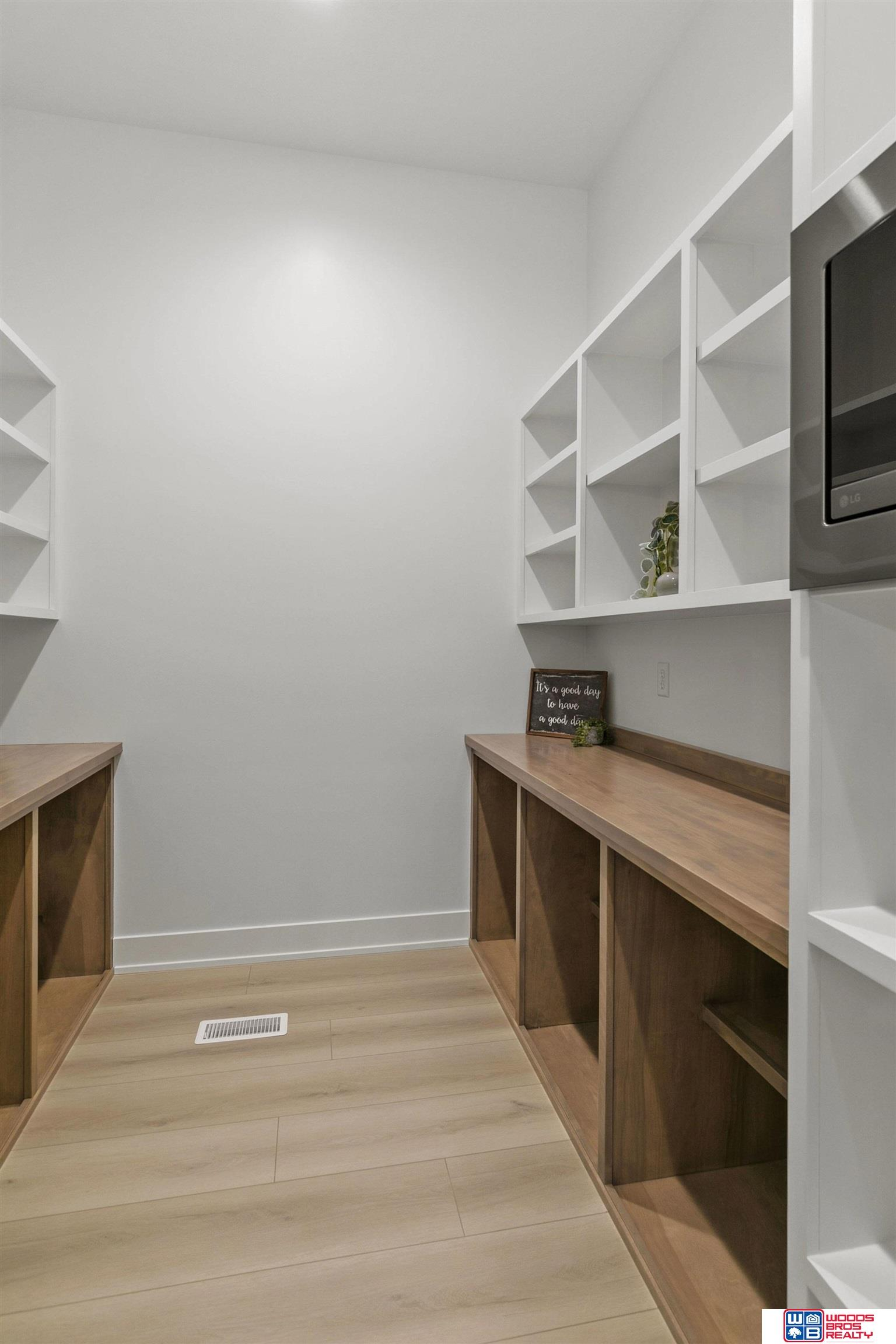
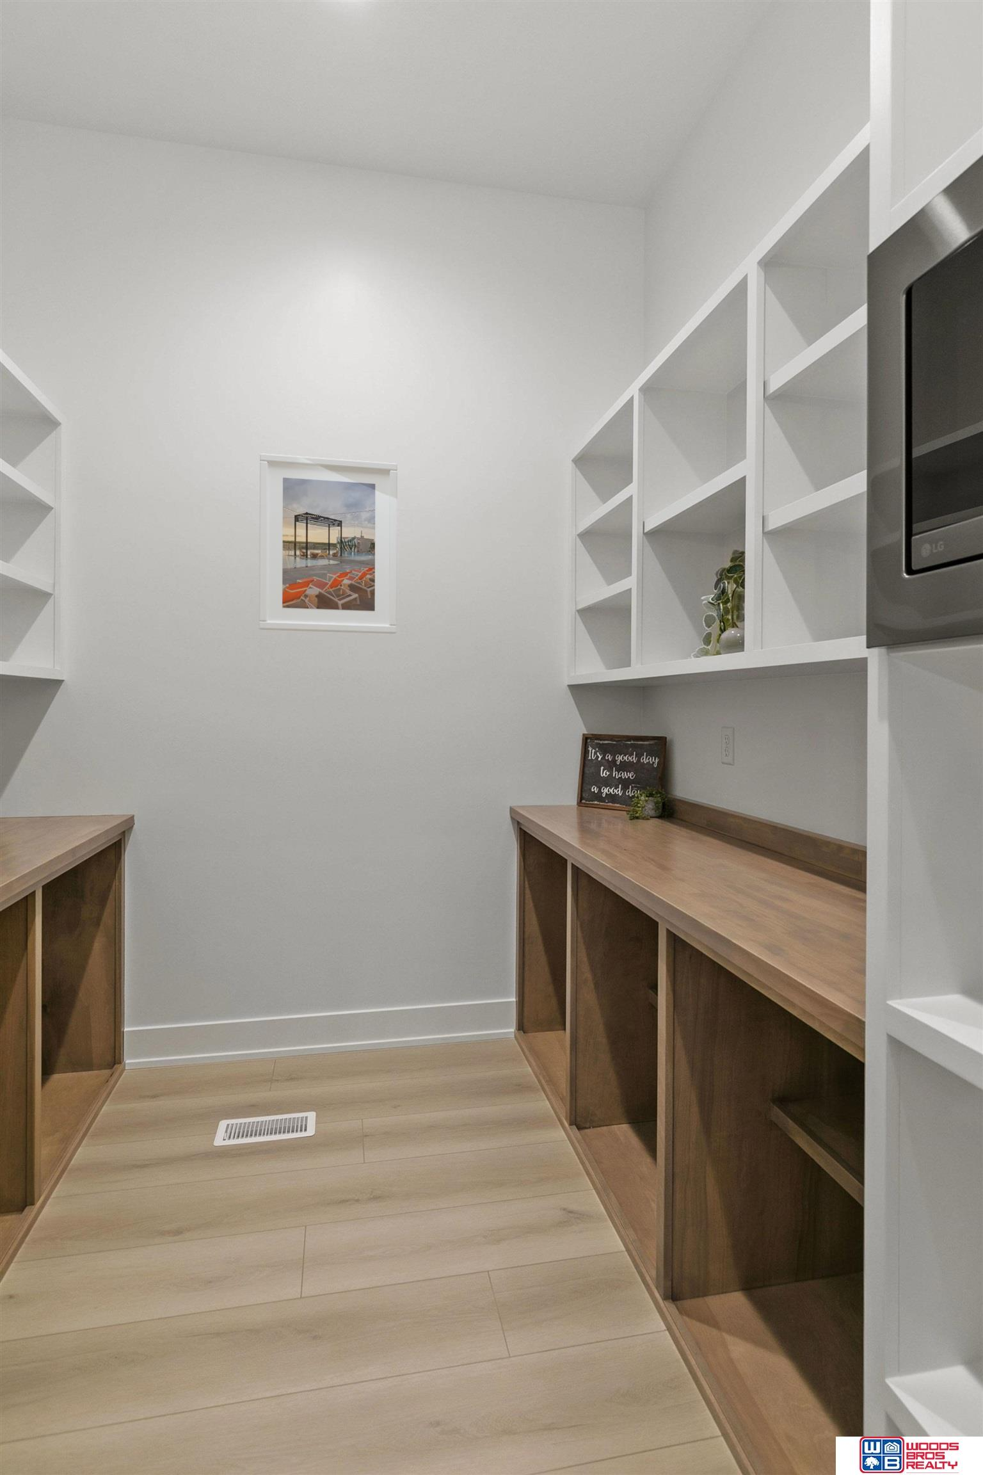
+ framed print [259,452,398,634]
